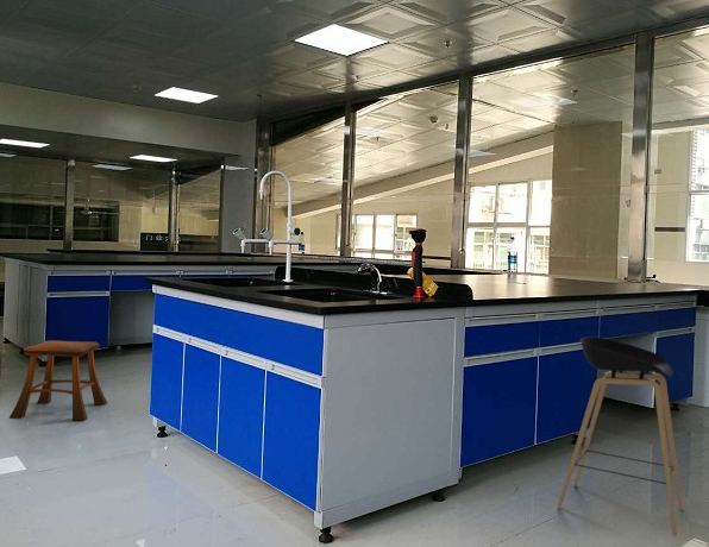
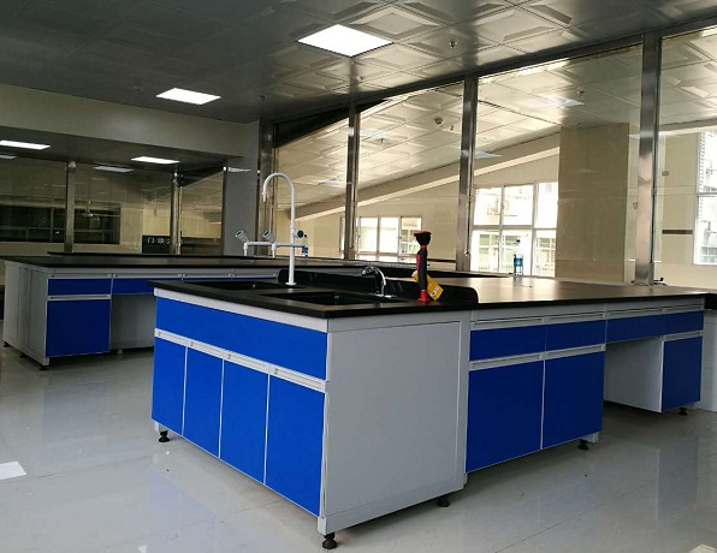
- stool [8,339,108,421]
- stool [557,335,684,537]
